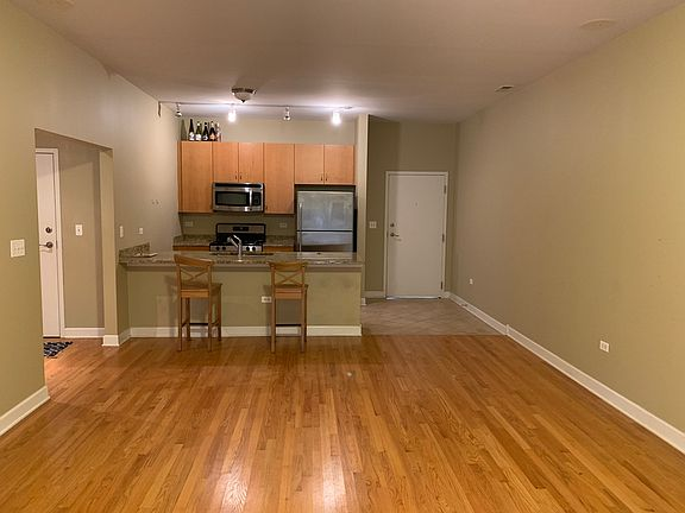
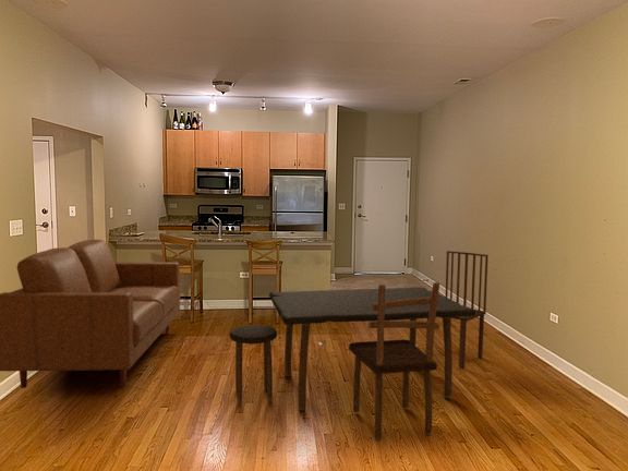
+ sofa [0,239,181,389]
+ dining table [229,281,475,442]
+ dining chair [425,250,490,370]
